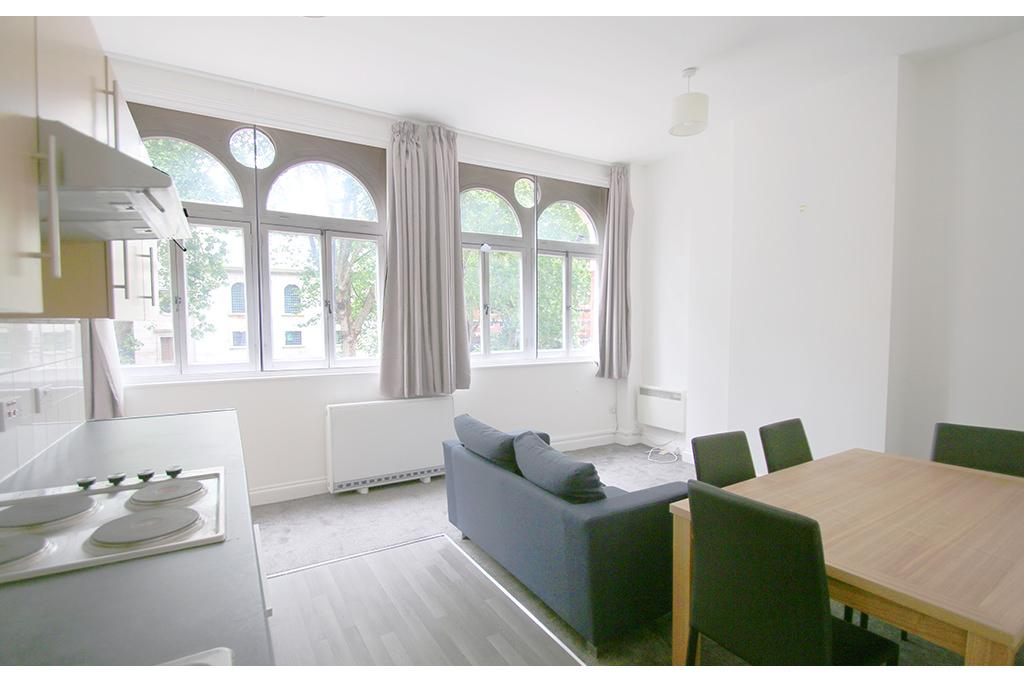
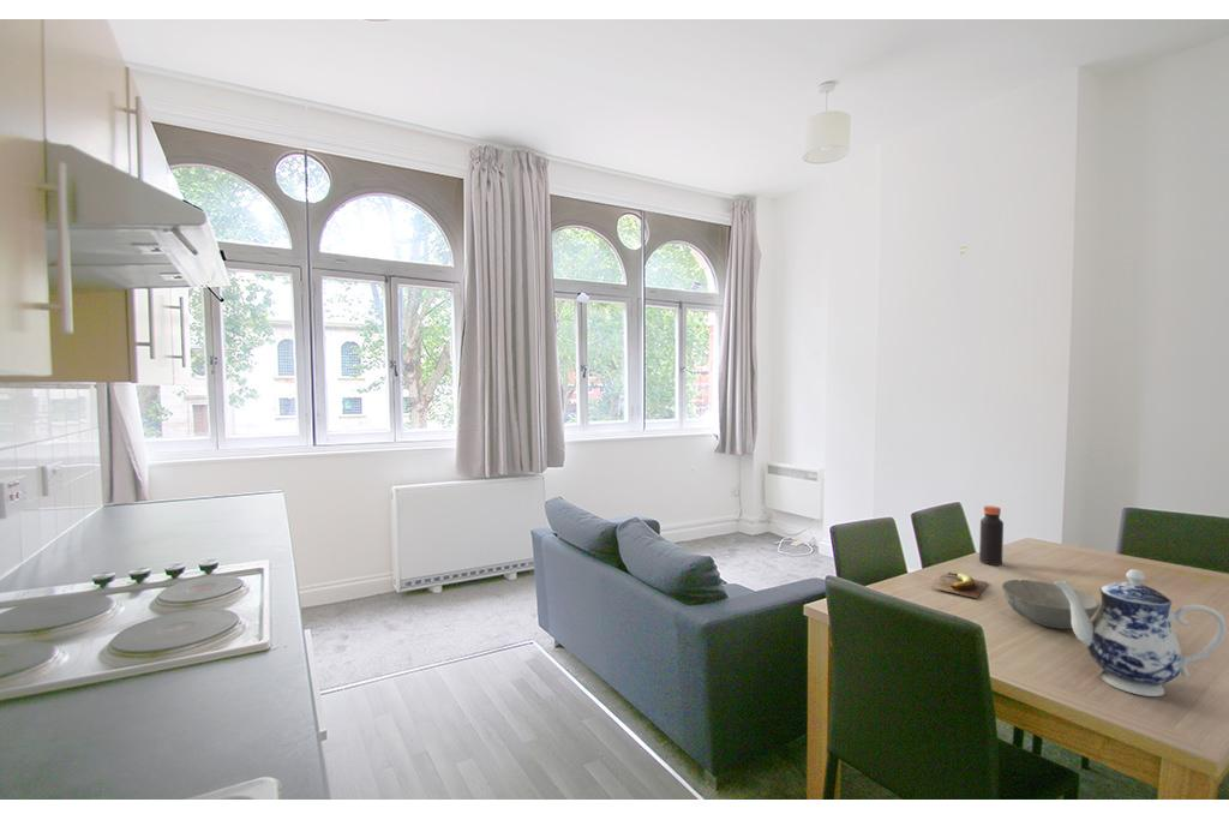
+ bottle [978,504,1005,567]
+ banana [931,571,989,599]
+ bowl [1001,579,1101,630]
+ teapot [1053,568,1228,698]
